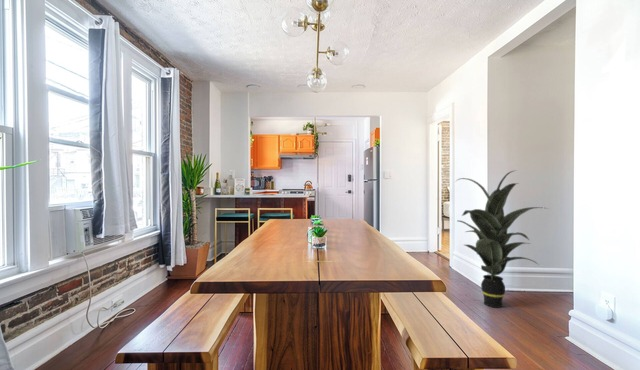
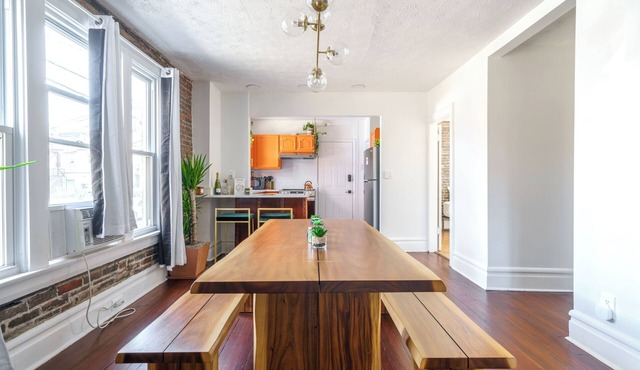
- indoor plant [454,169,549,309]
